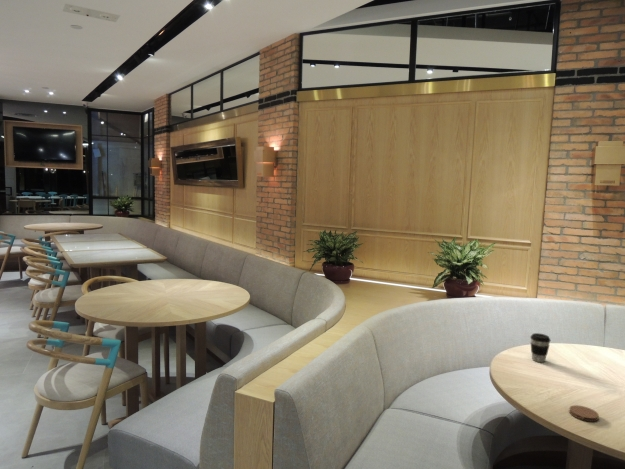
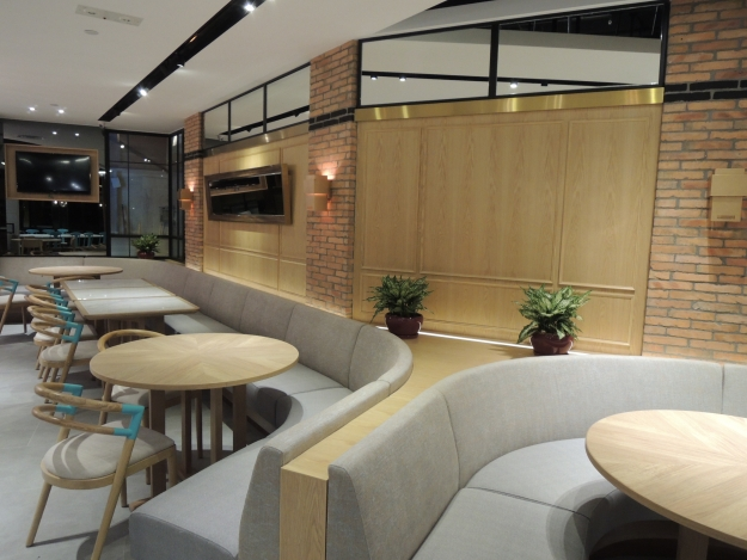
- coffee cup [529,332,551,363]
- coaster [568,404,600,422]
